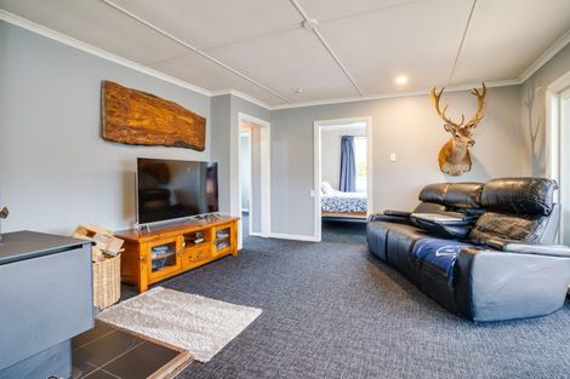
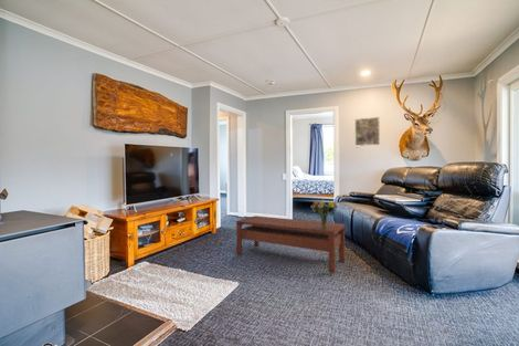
+ coffee table [235,214,346,274]
+ bouquet [310,199,338,229]
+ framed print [354,116,381,147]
